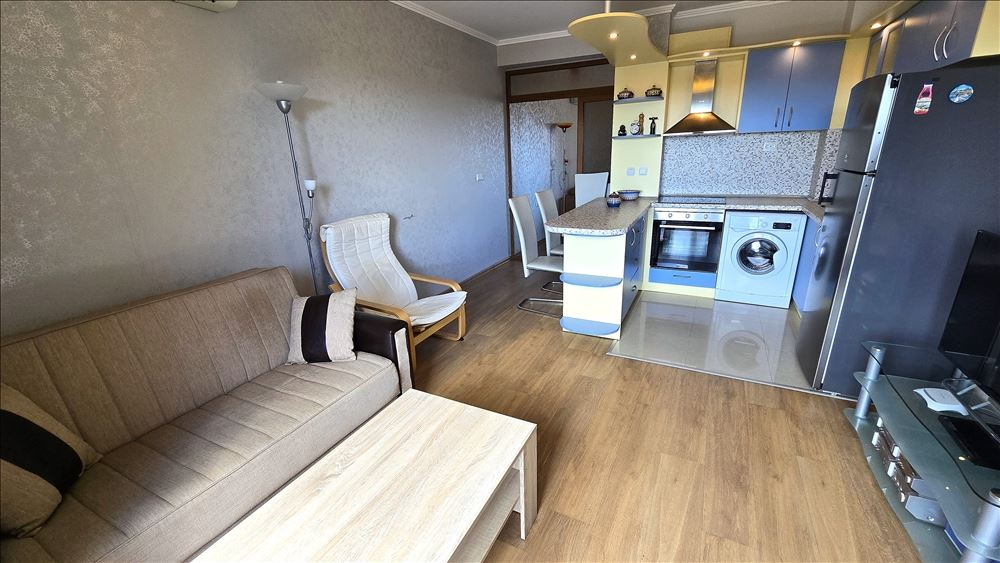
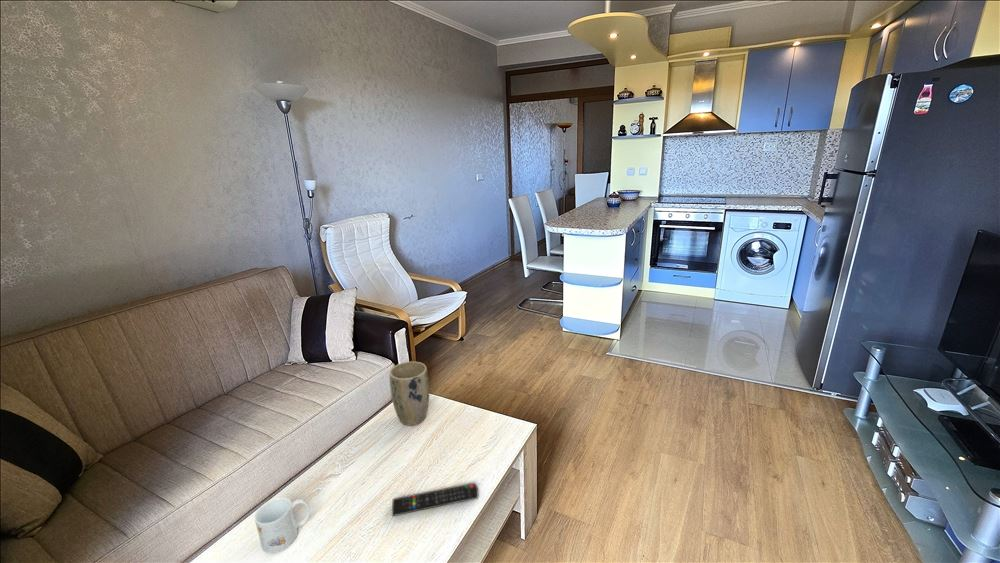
+ plant pot [389,360,430,426]
+ remote control [391,481,479,517]
+ mug [254,496,311,554]
